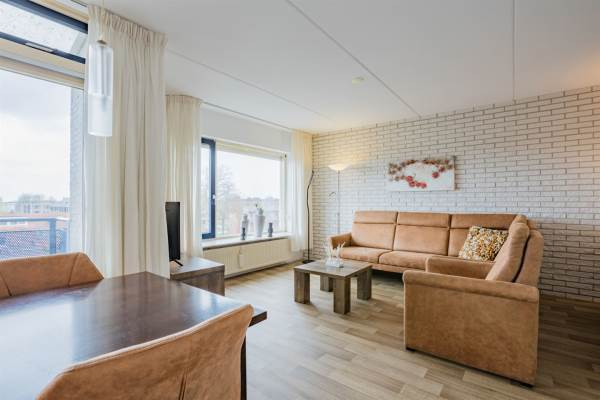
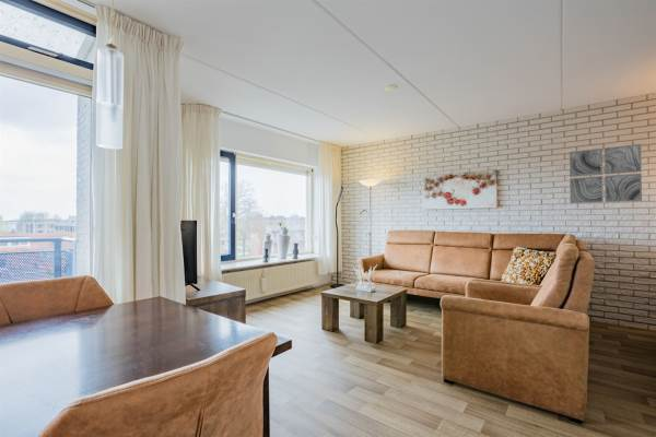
+ wall art [569,143,643,204]
